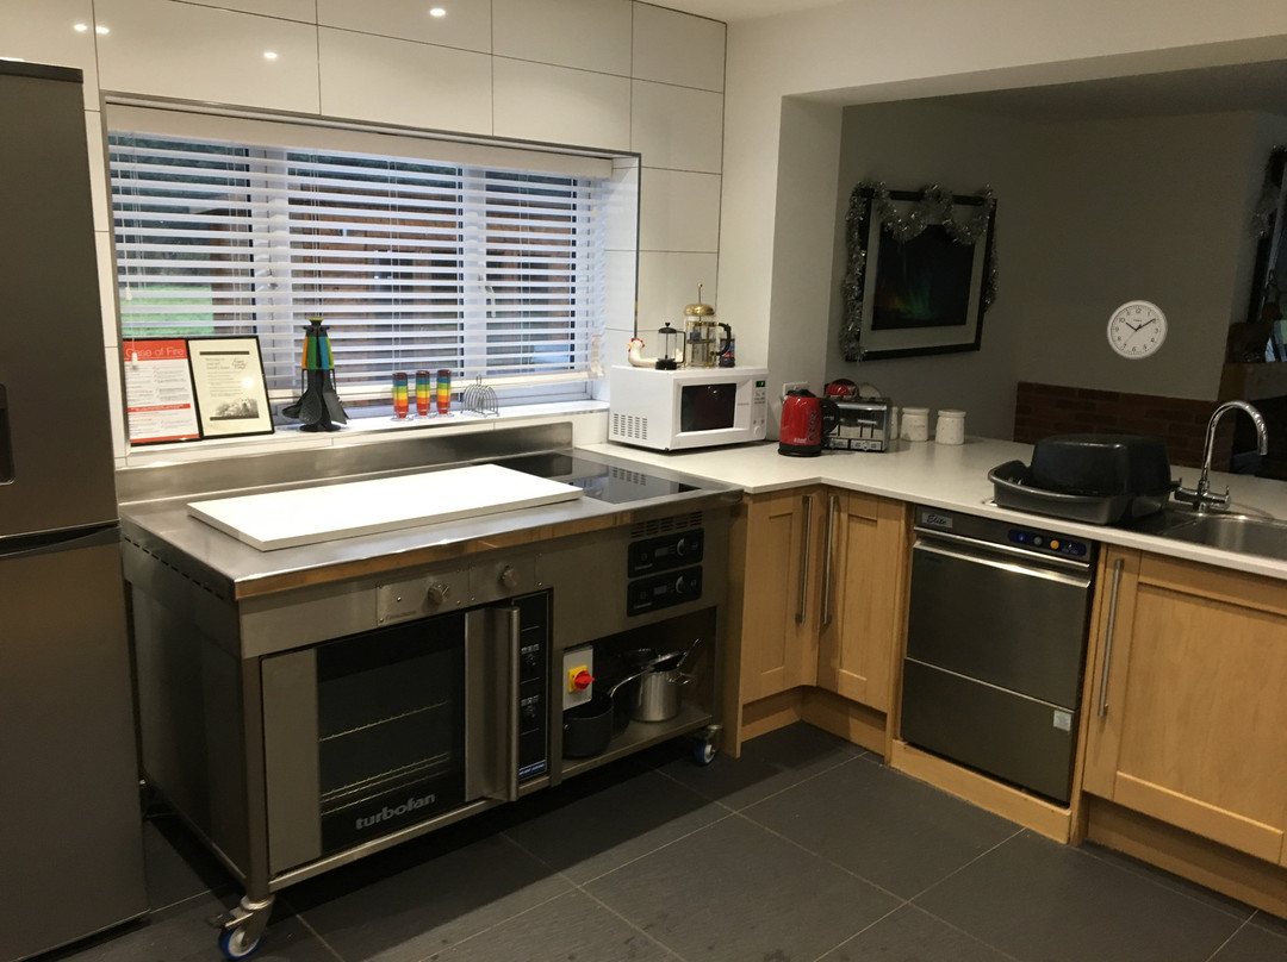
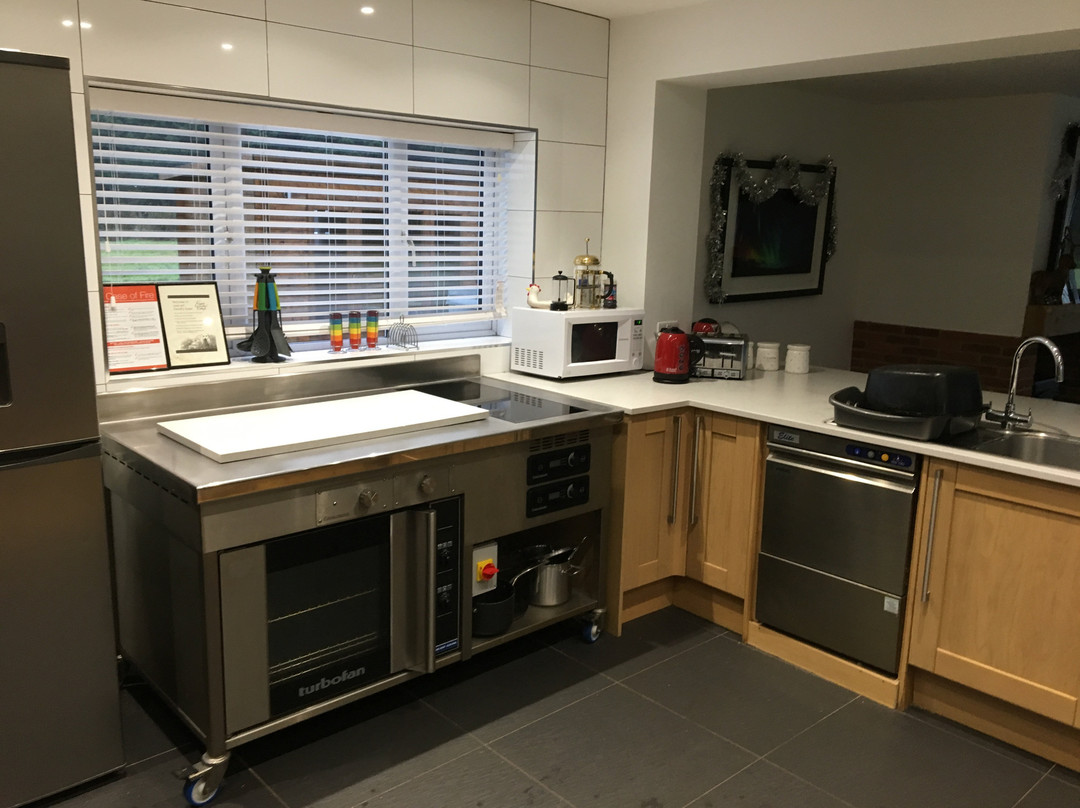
- wall clock [1106,299,1169,361]
